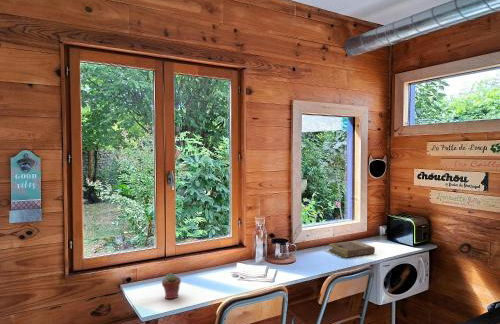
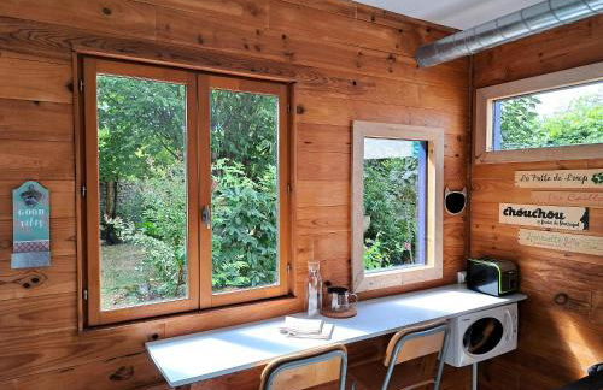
- book [328,240,376,259]
- potted succulent [161,272,182,300]
